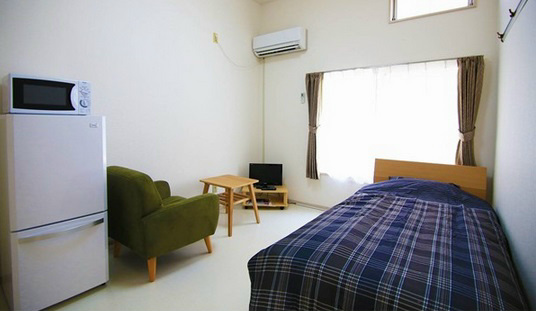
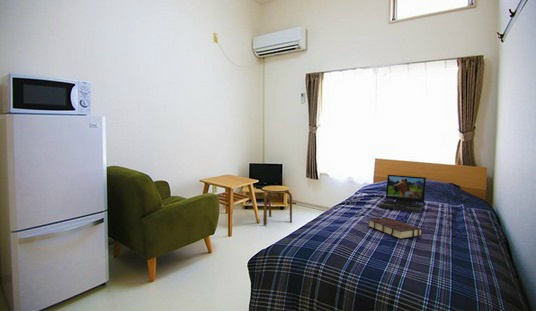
+ laptop [379,174,427,214]
+ stool [261,185,293,226]
+ book [368,217,423,240]
